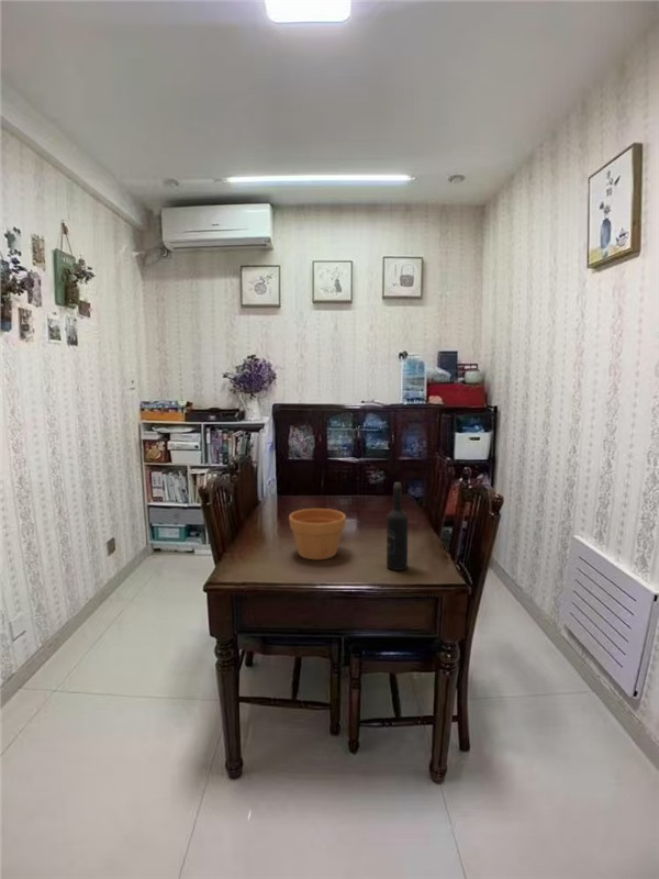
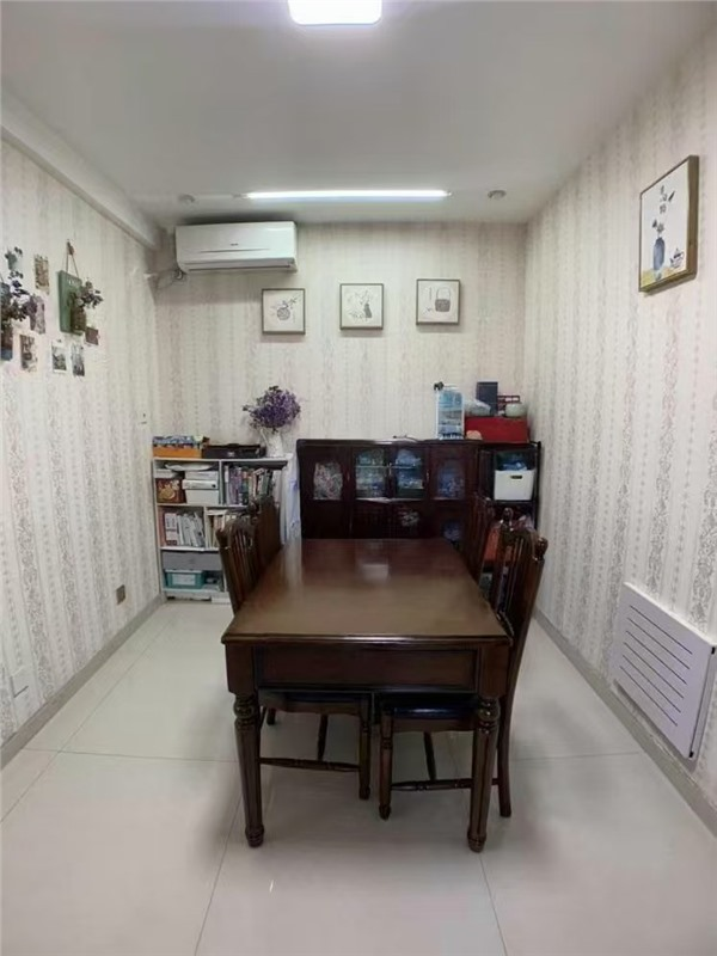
- flower pot [288,508,347,560]
- wine bottle [386,481,409,571]
